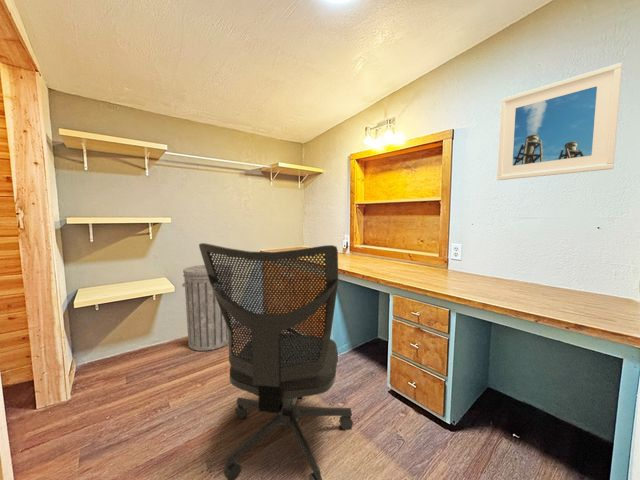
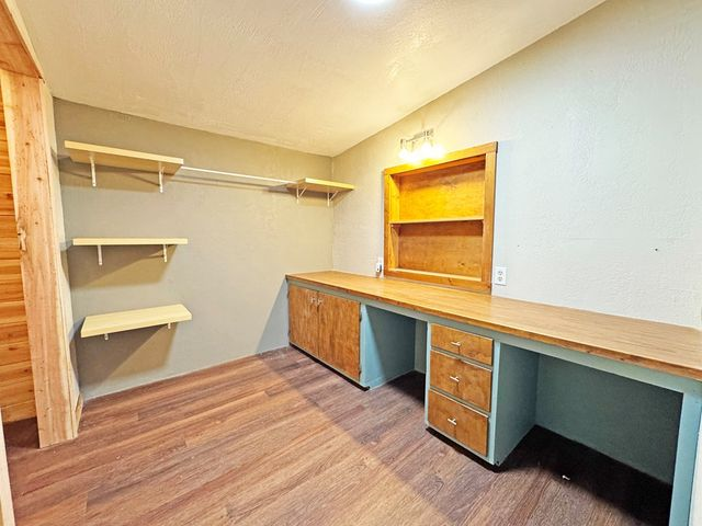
- office chair [198,242,354,480]
- trash can [181,264,233,352]
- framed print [496,62,623,181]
